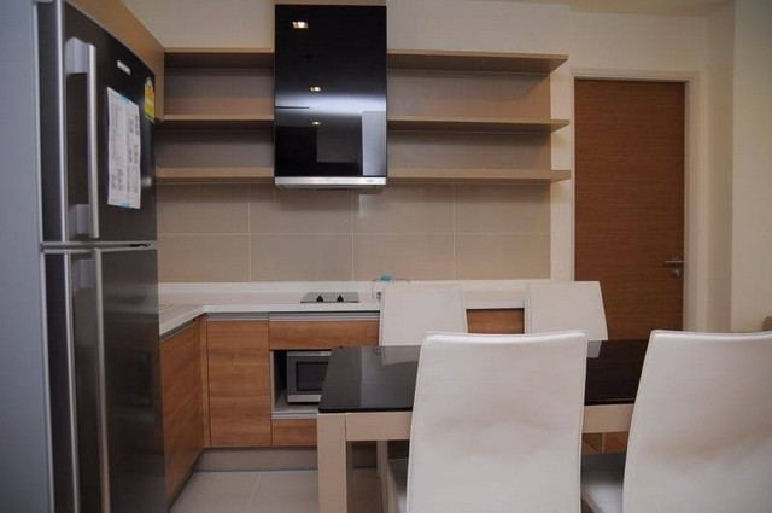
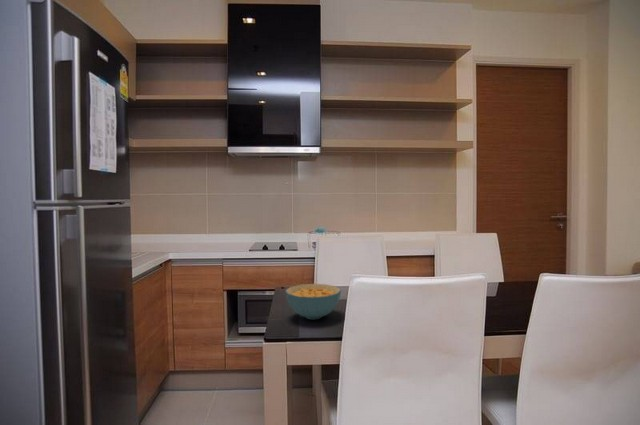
+ cereal bowl [284,283,342,320]
